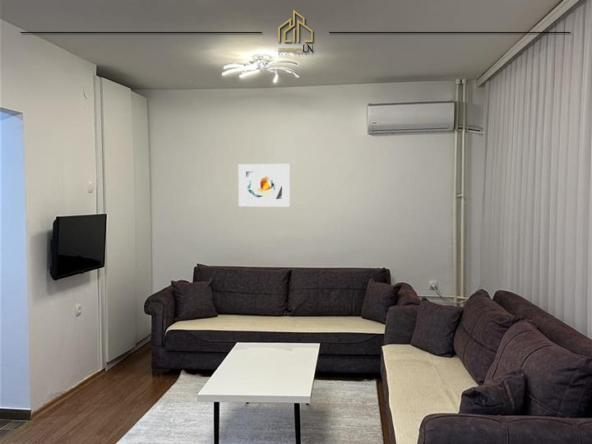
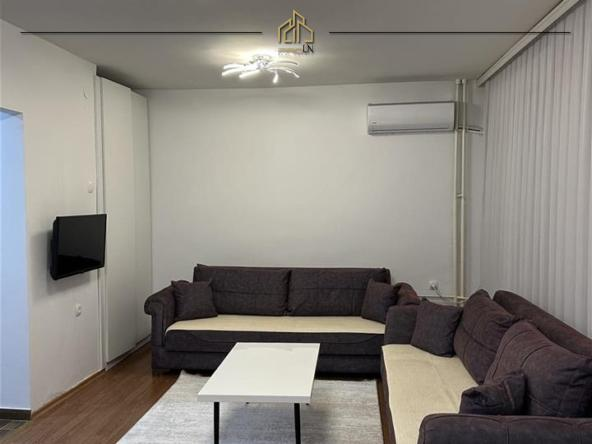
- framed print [238,163,291,207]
